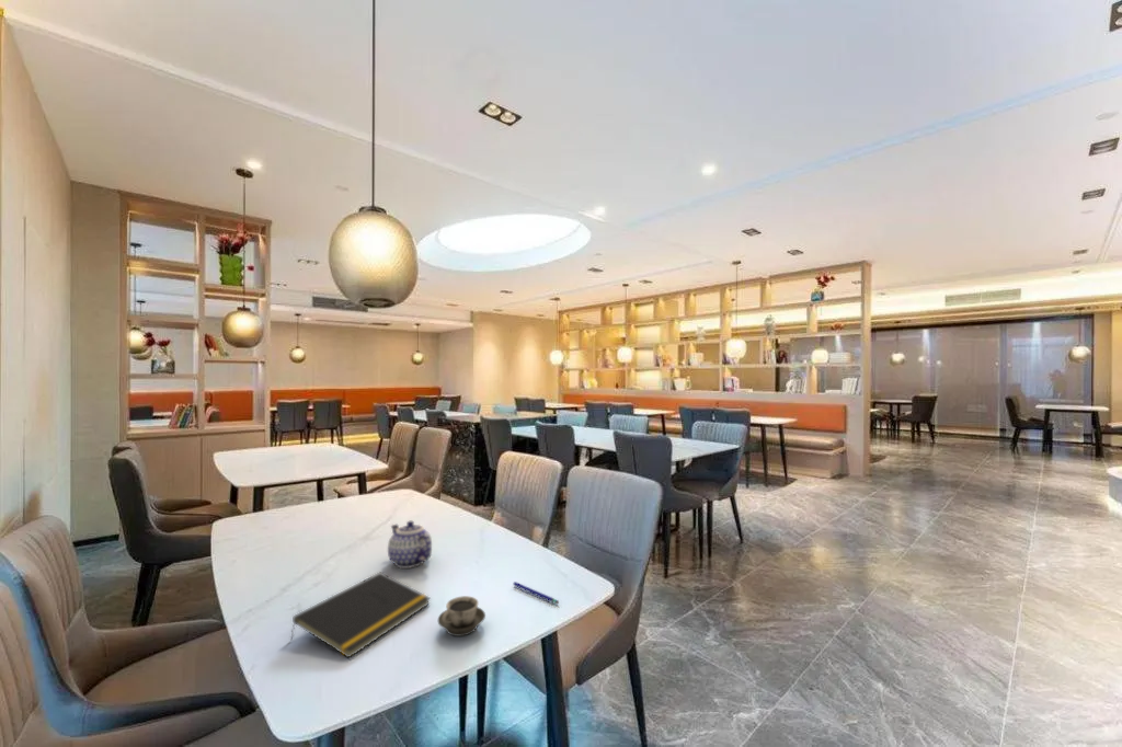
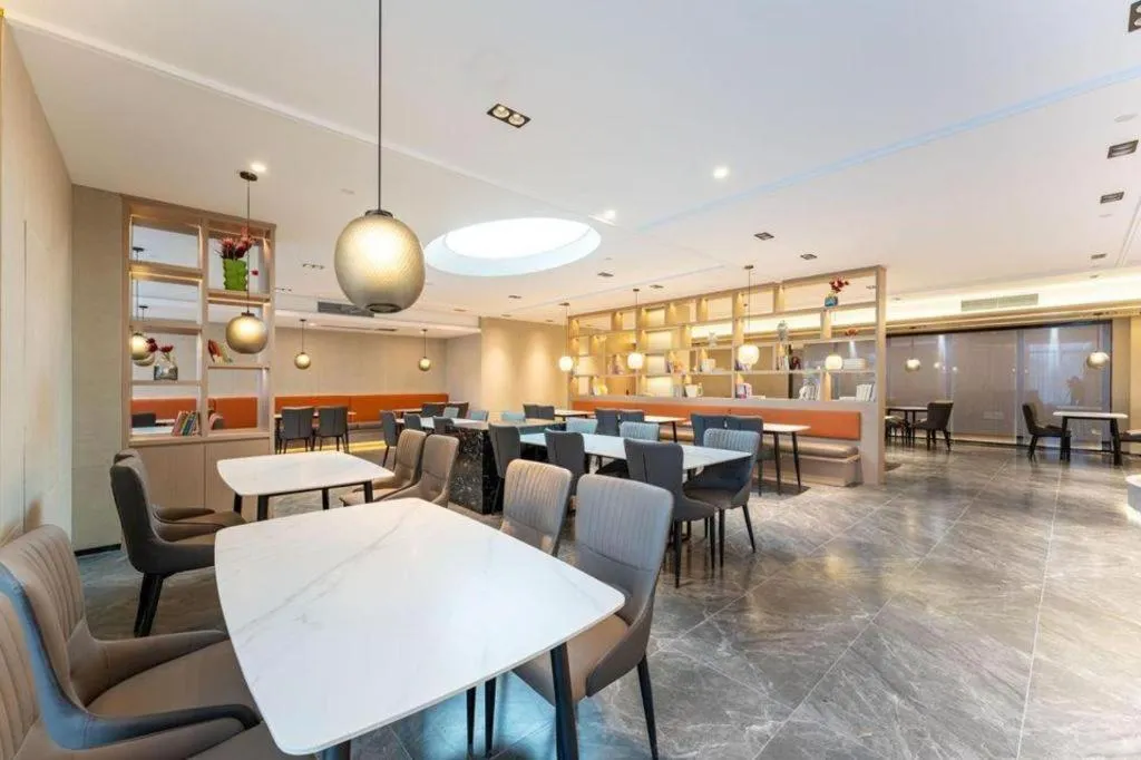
- notepad [289,572,432,659]
- teapot [387,520,433,570]
- cup [437,595,486,637]
- pen [512,581,560,605]
